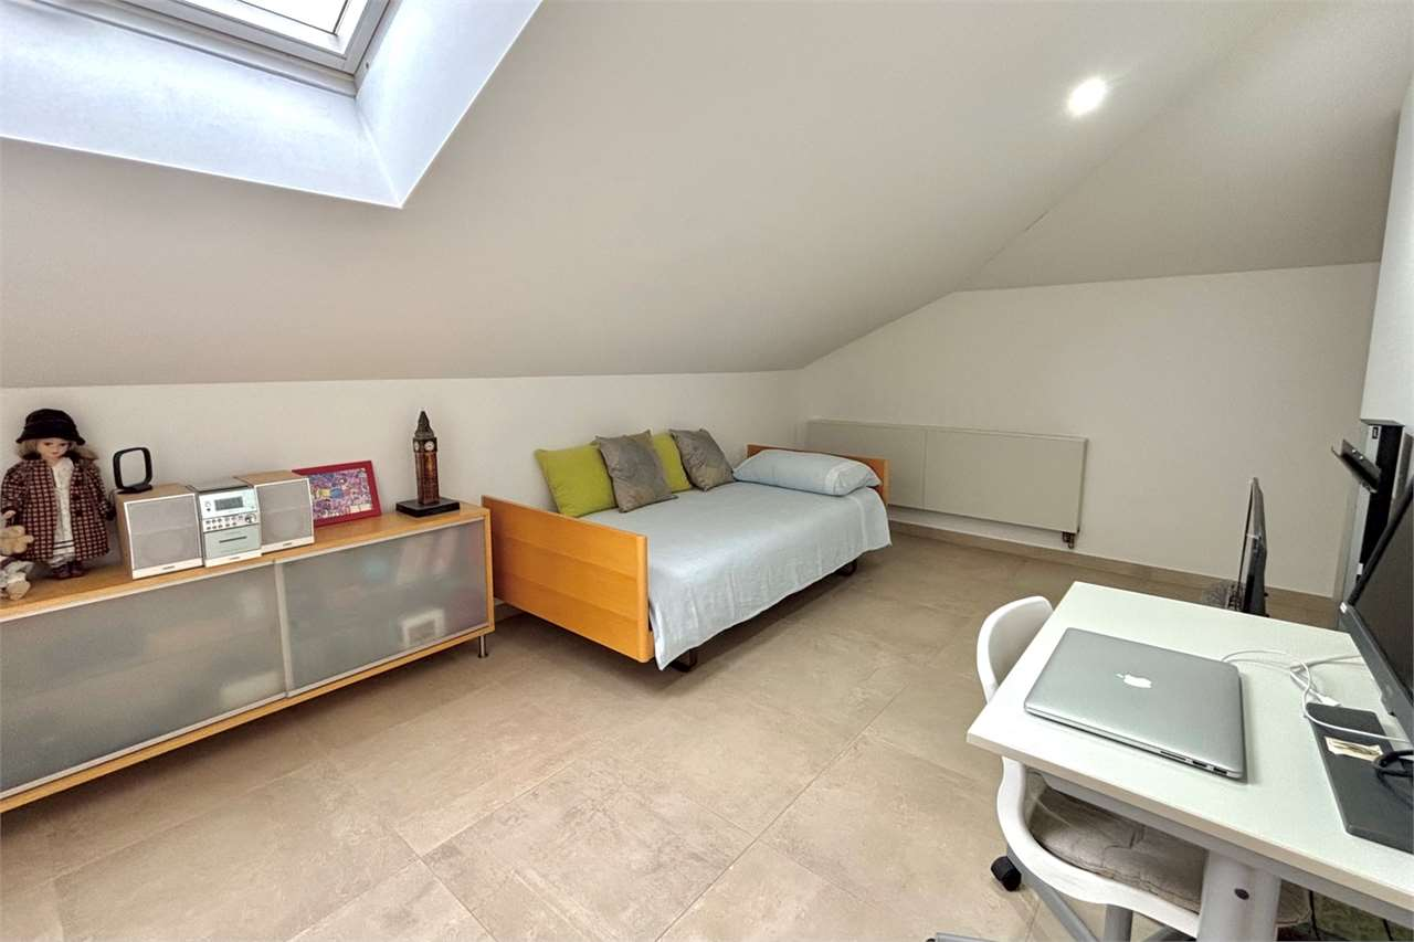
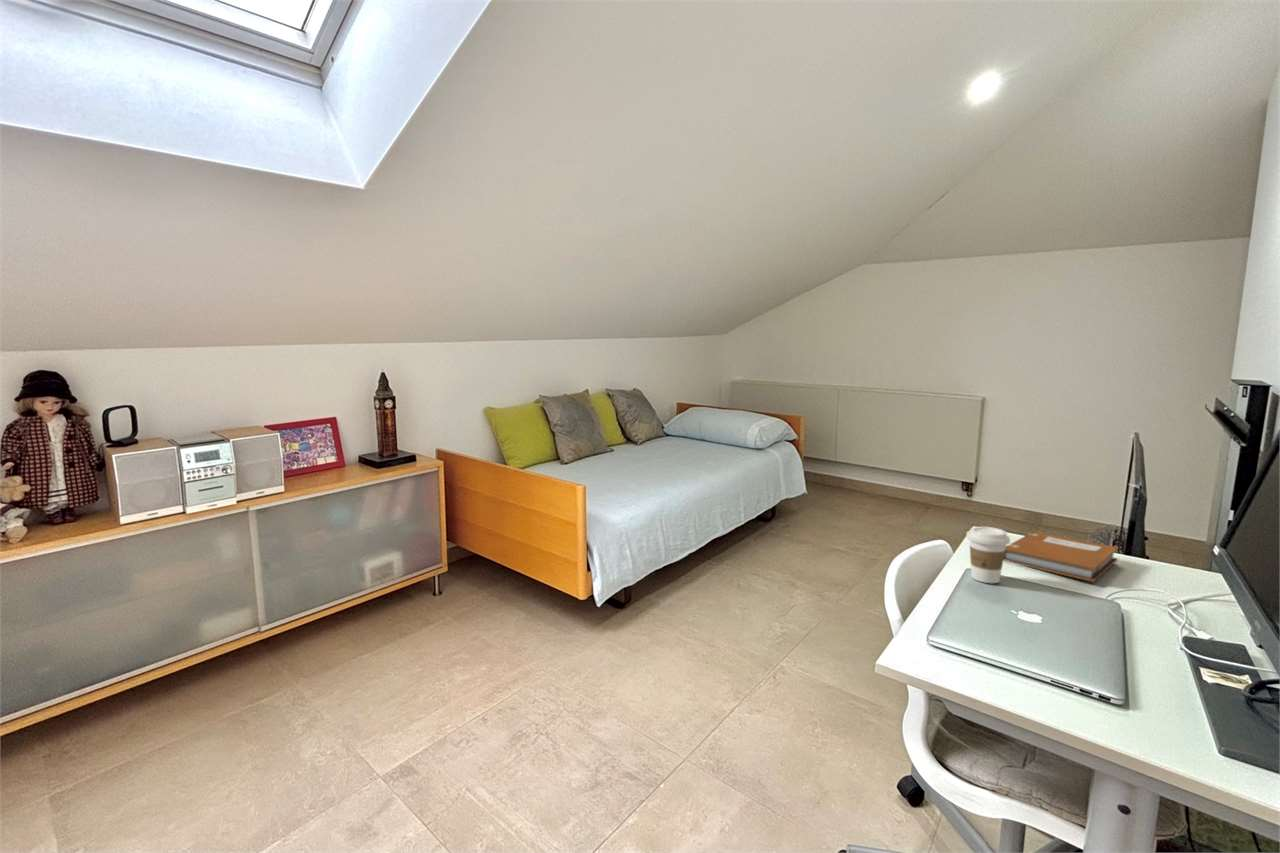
+ notebook [1003,531,1120,583]
+ coffee cup [966,526,1011,584]
